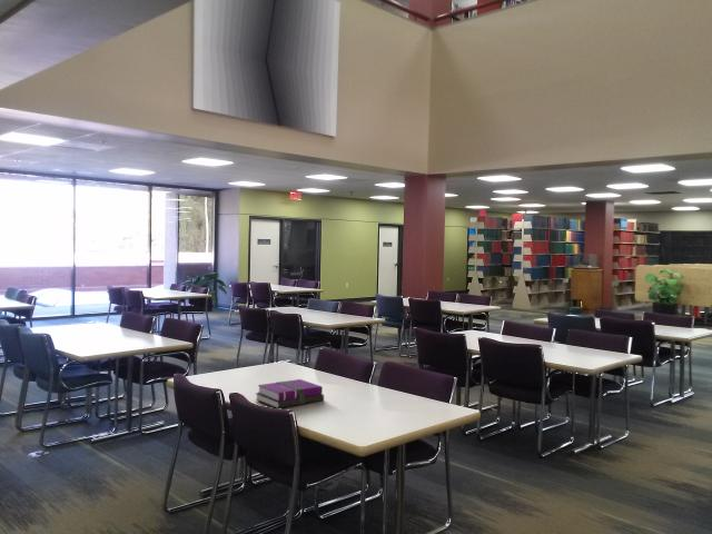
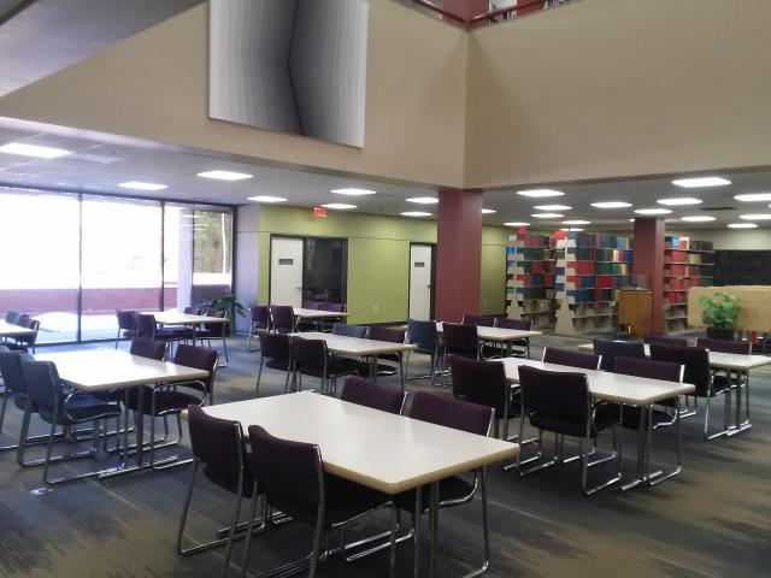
- hardback book [255,378,325,409]
